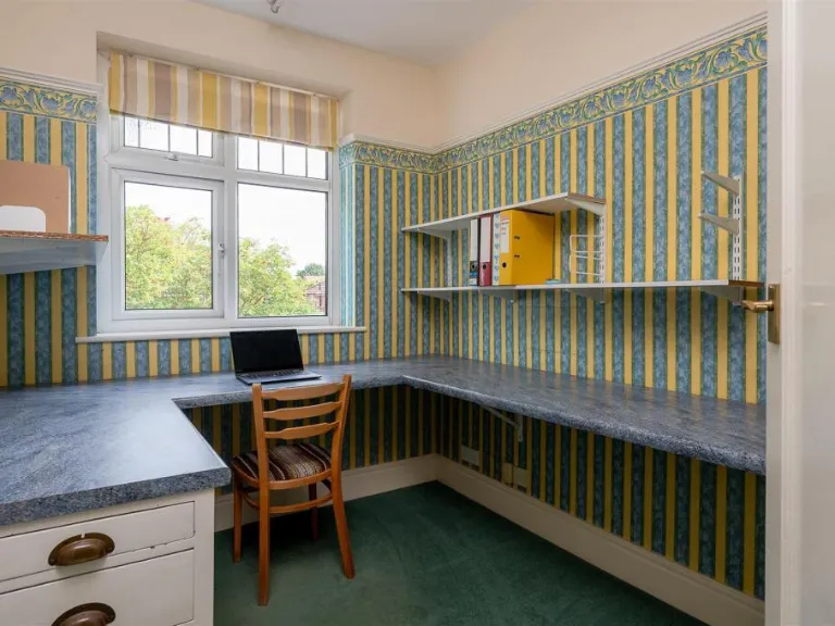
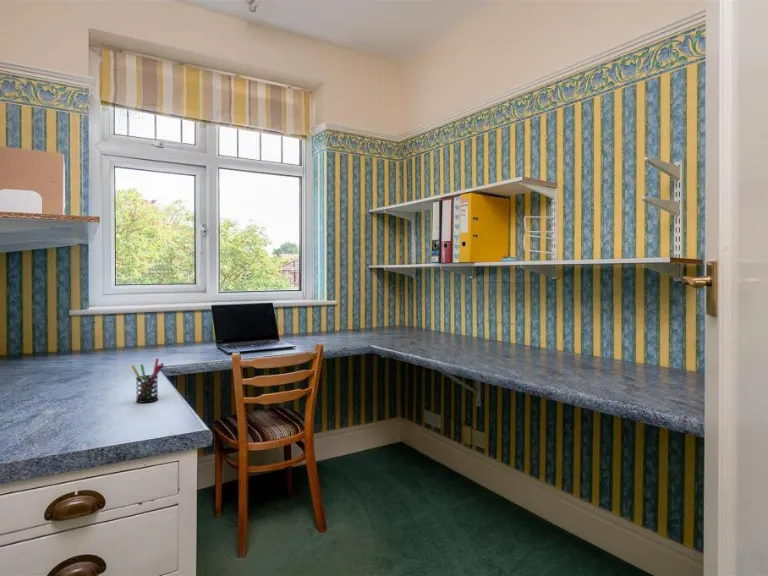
+ pen holder [130,357,165,404]
